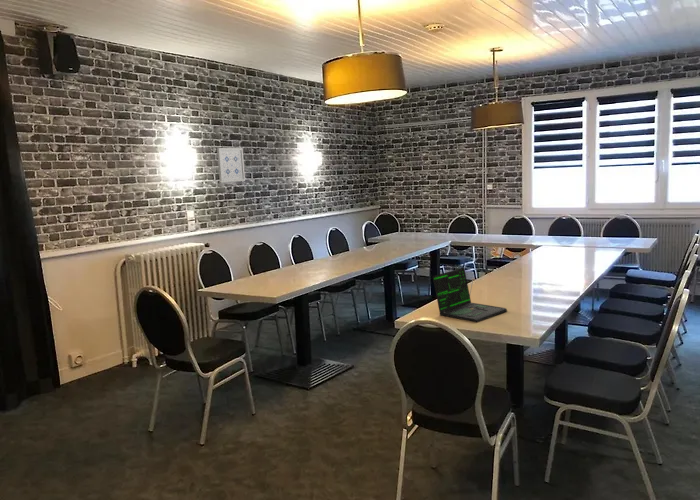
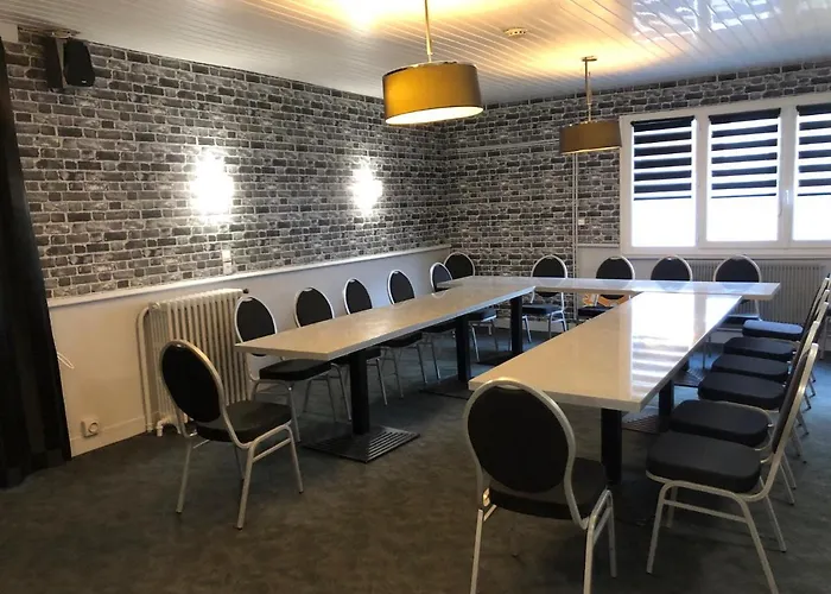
- wall art [216,147,246,184]
- laptop [432,267,508,323]
